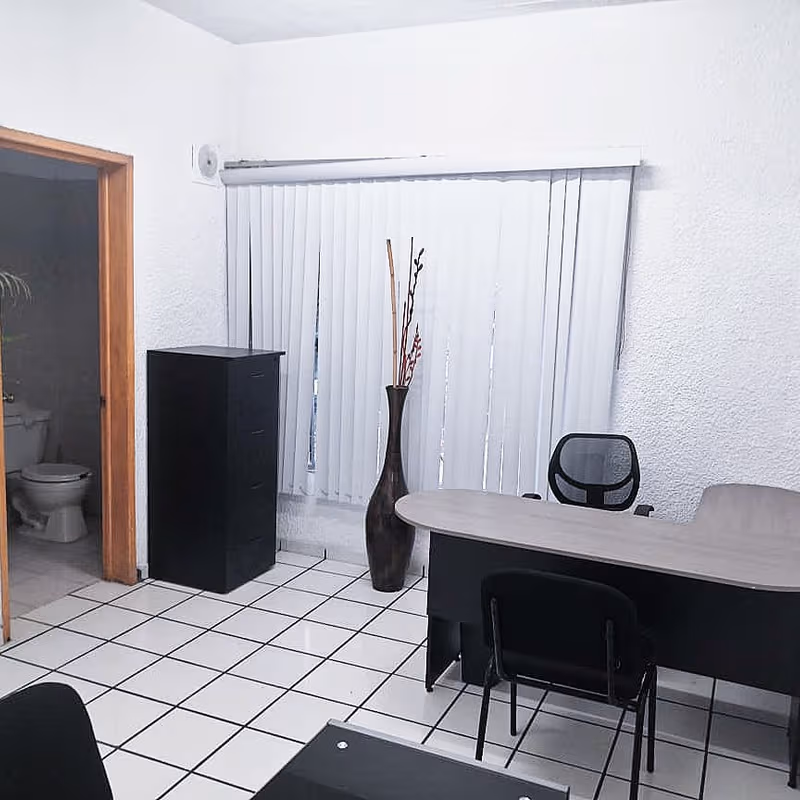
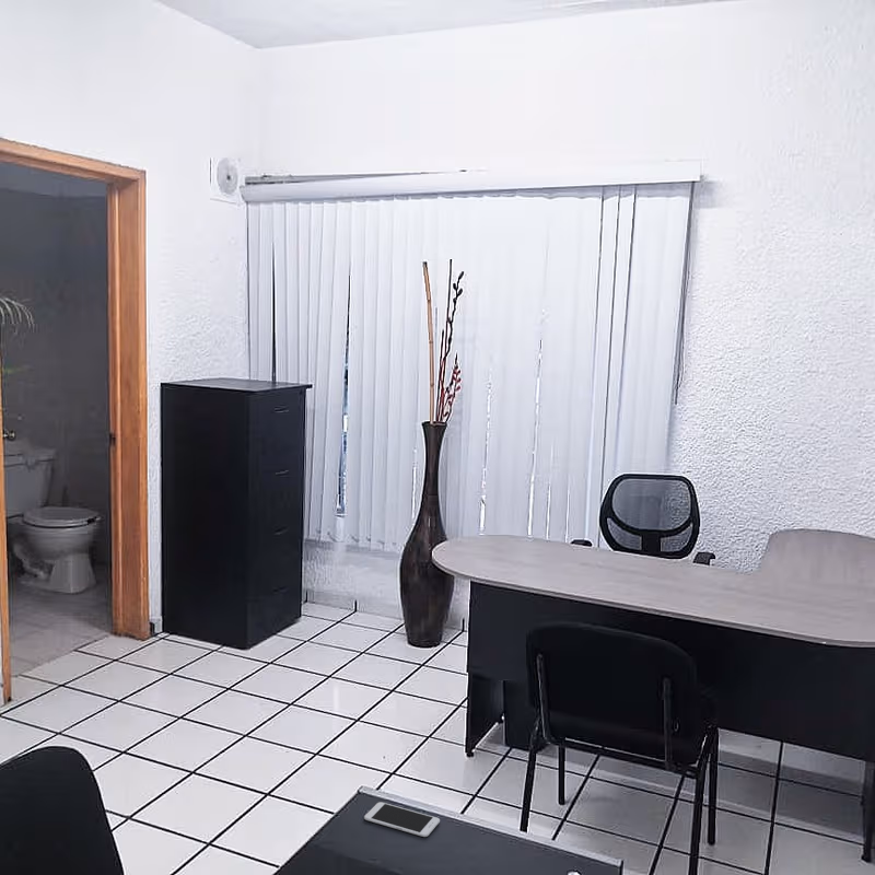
+ smartphone [363,801,441,838]
